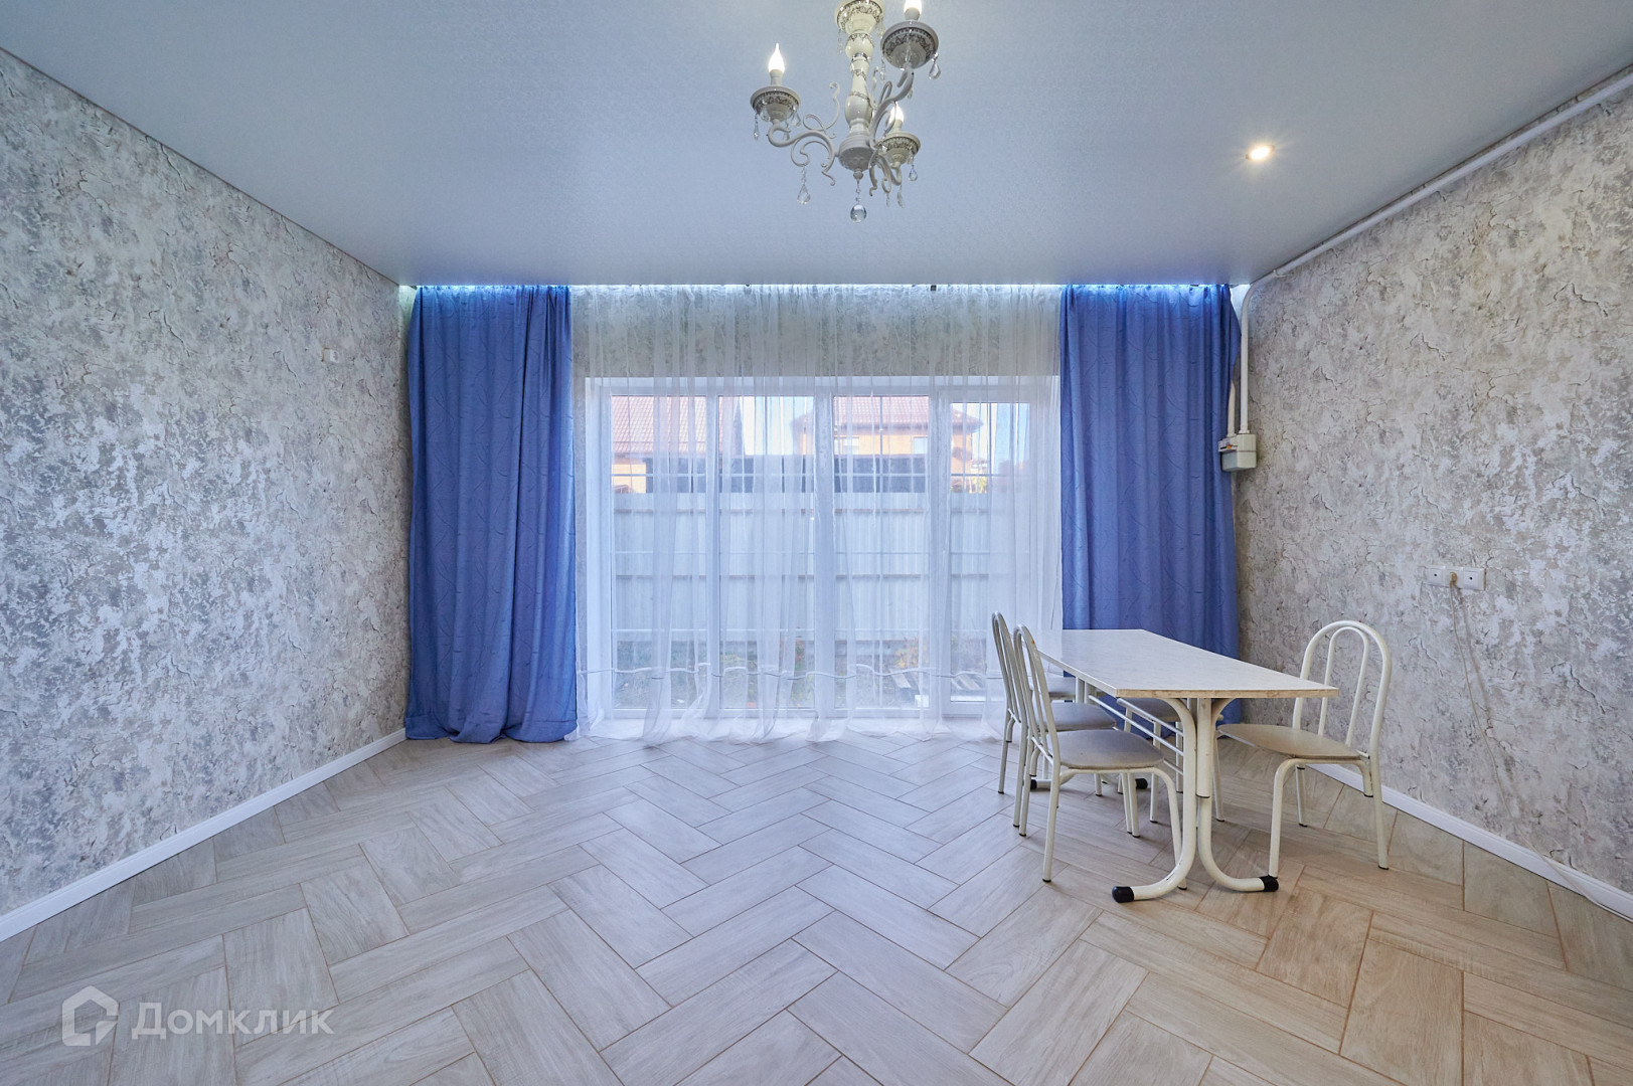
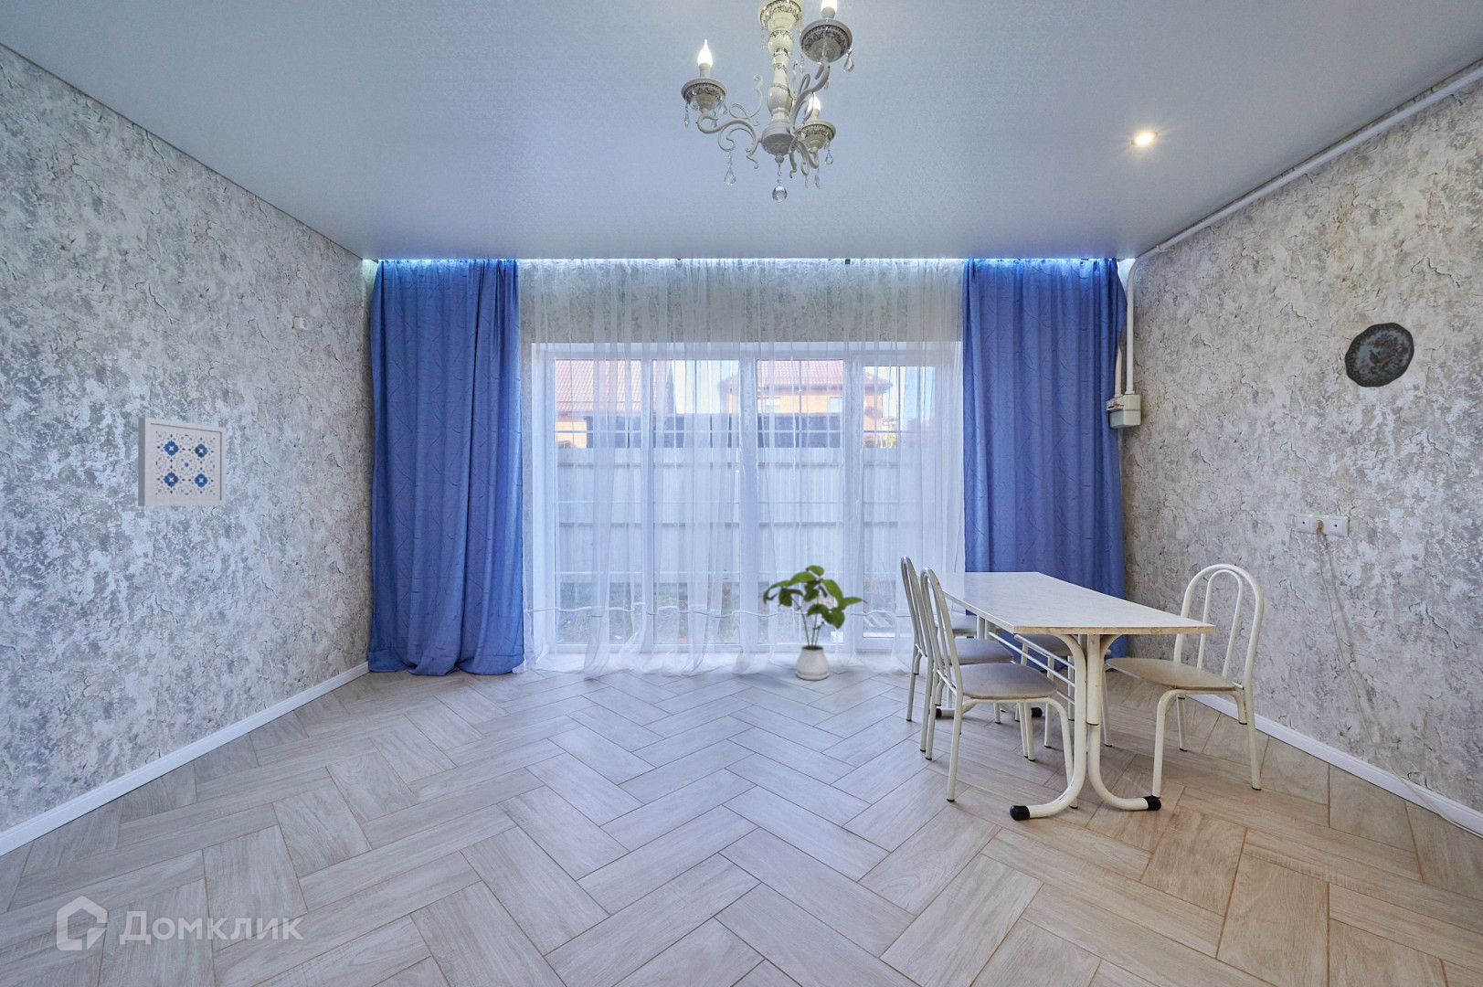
+ wall art [137,415,228,507]
+ house plant [762,564,869,681]
+ decorative plate [1343,322,1416,389]
